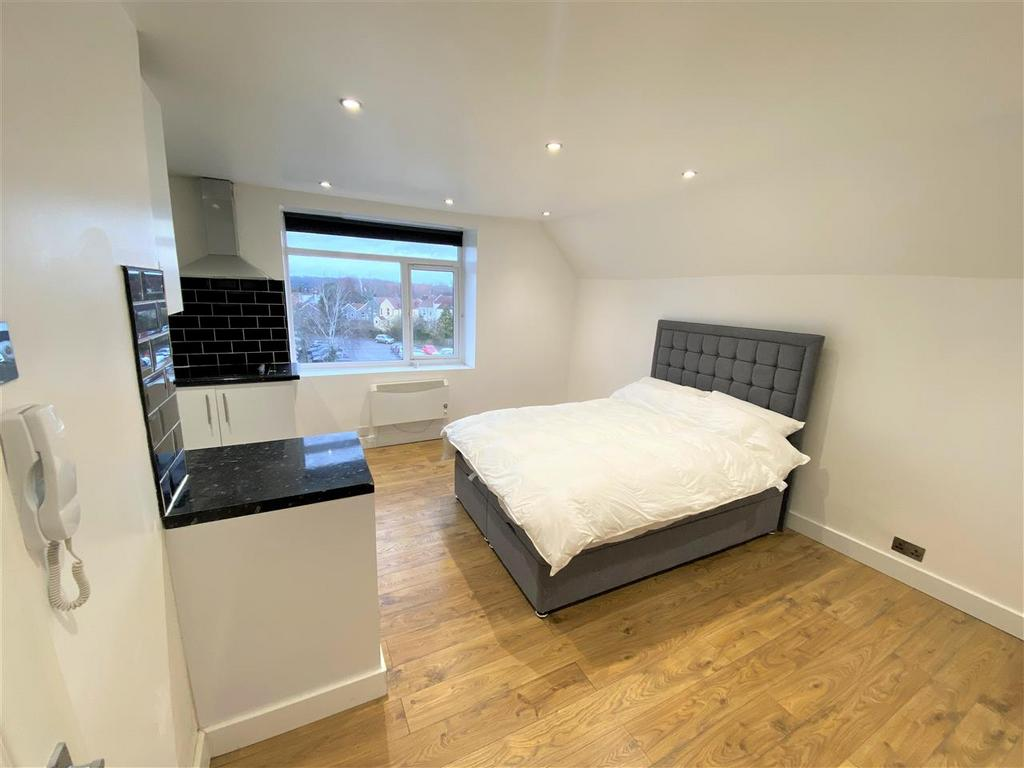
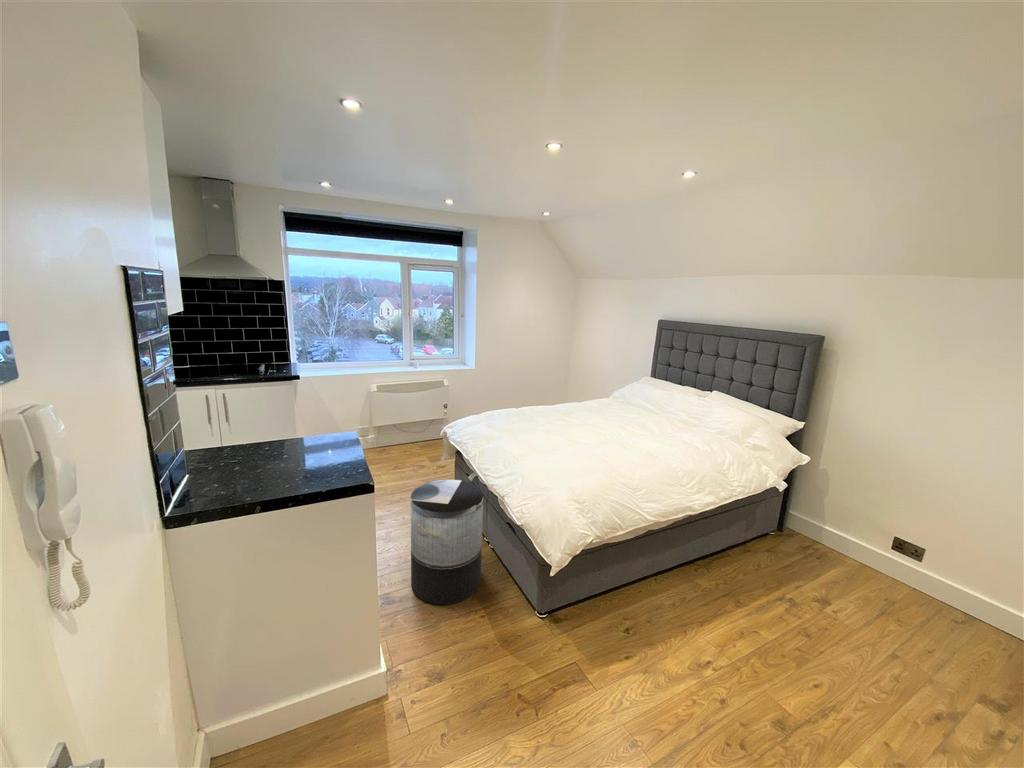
+ trash can [410,479,484,605]
